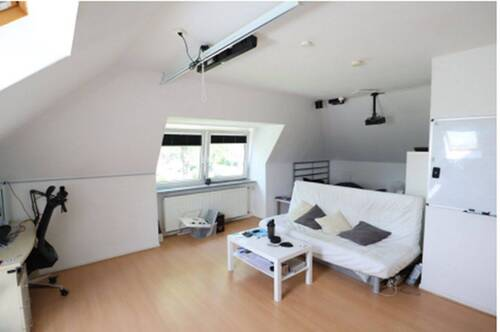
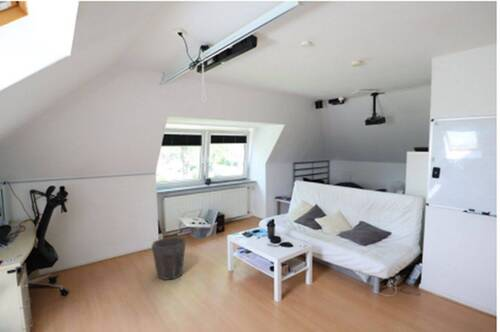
+ waste bin [151,236,187,281]
